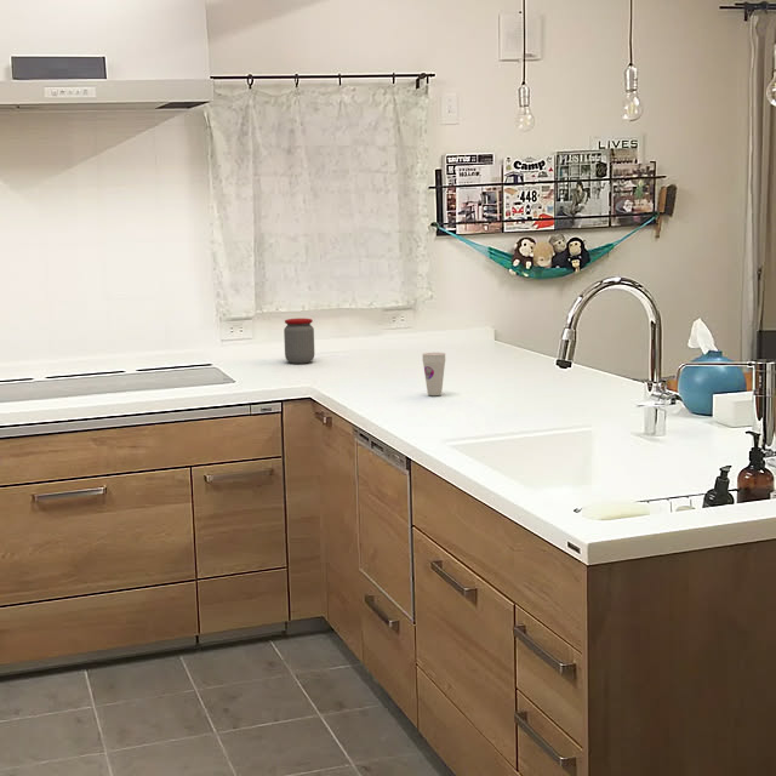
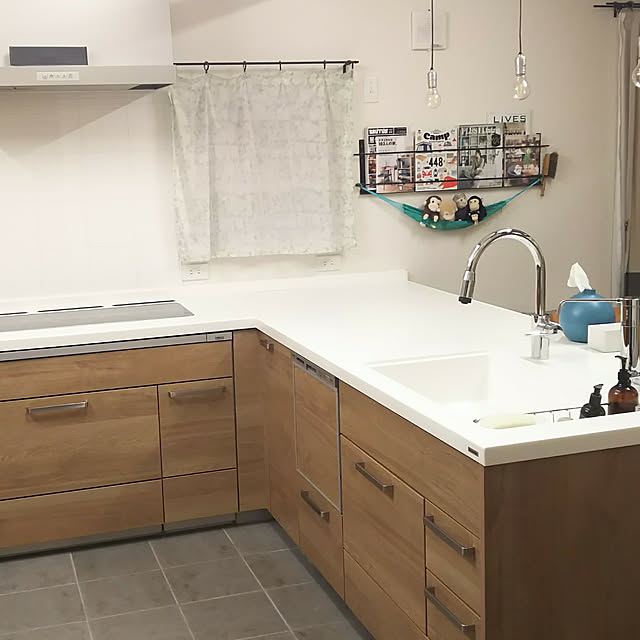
- cup [421,352,446,396]
- jar [283,318,315,365]
